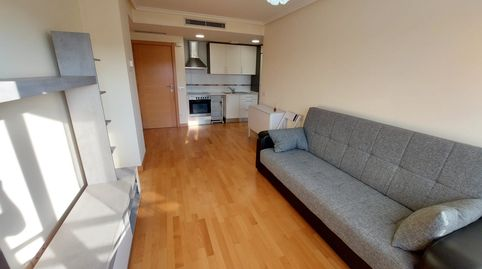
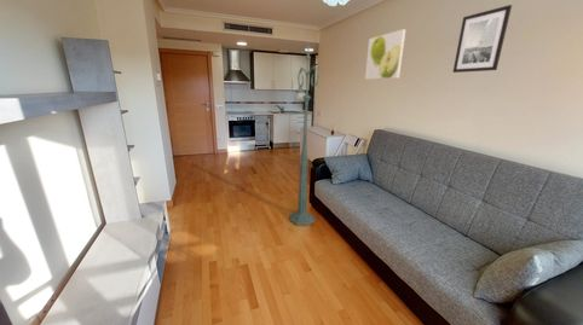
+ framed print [364,28,408,81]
+ wall art [452,4,513,74]
+ floor lamp [289,42,321,227]
